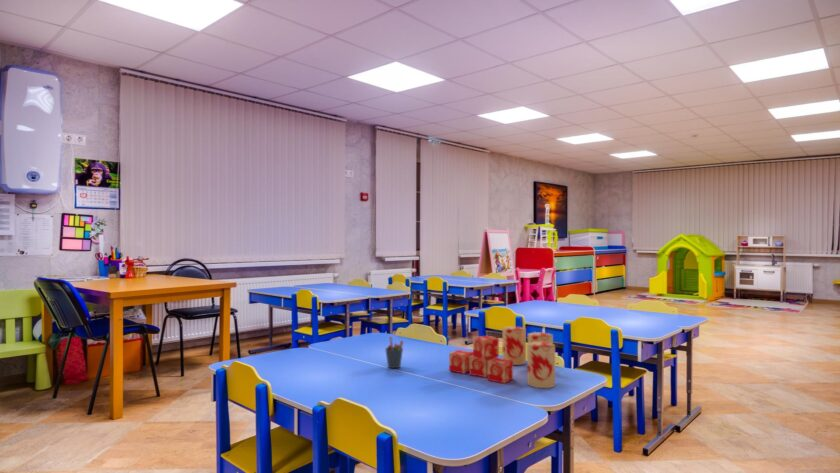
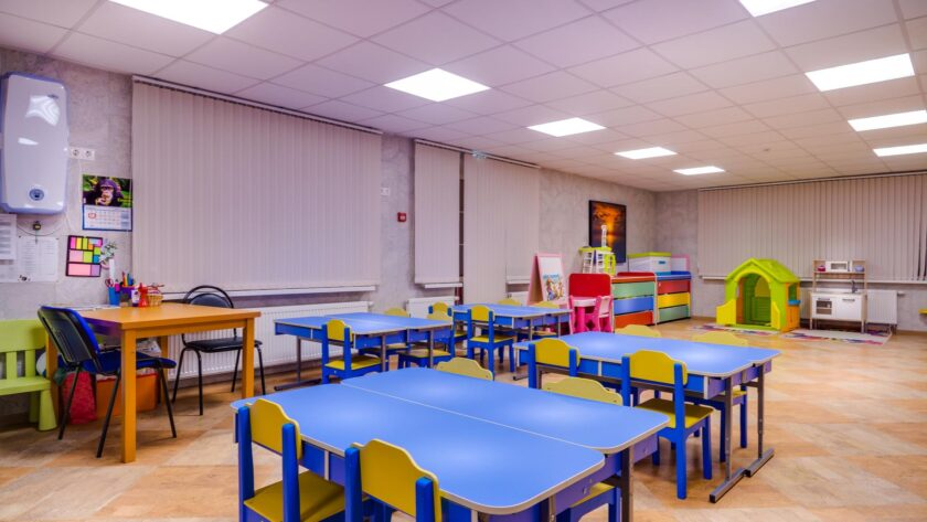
- dice [448,326,556,389]
- pen holder [384,336,405,369]
